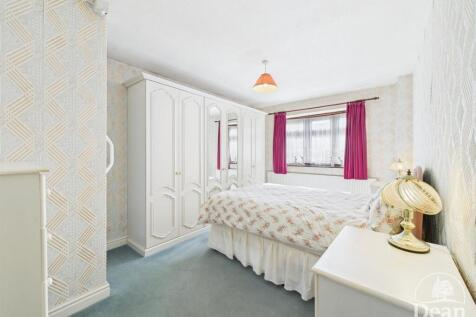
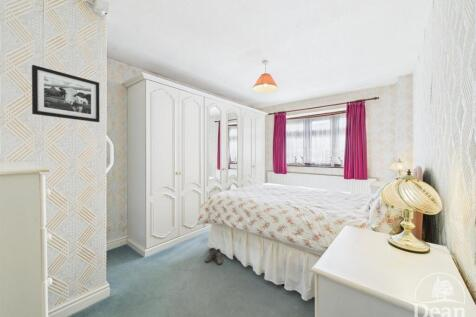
+ boots [204,247,223,266]
+ picture frame [31,64,100,123]
